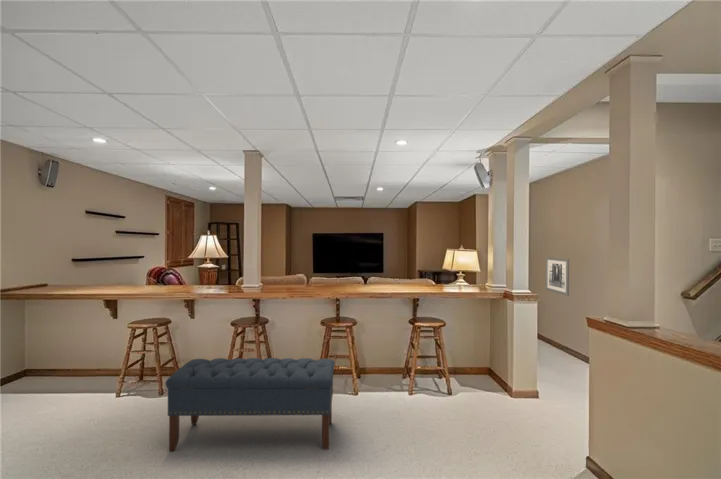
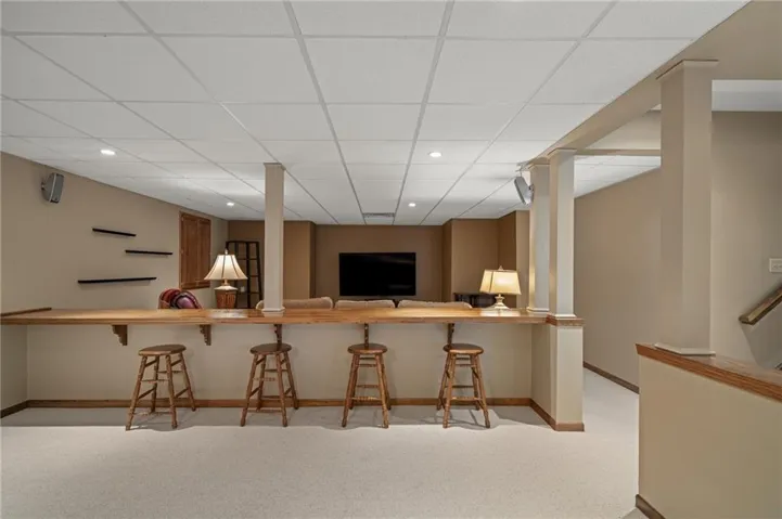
- bench [165,357,336,452]
- wall art [544,256,570,297]
